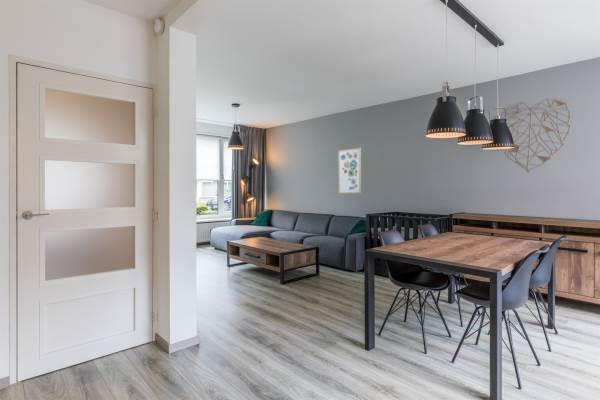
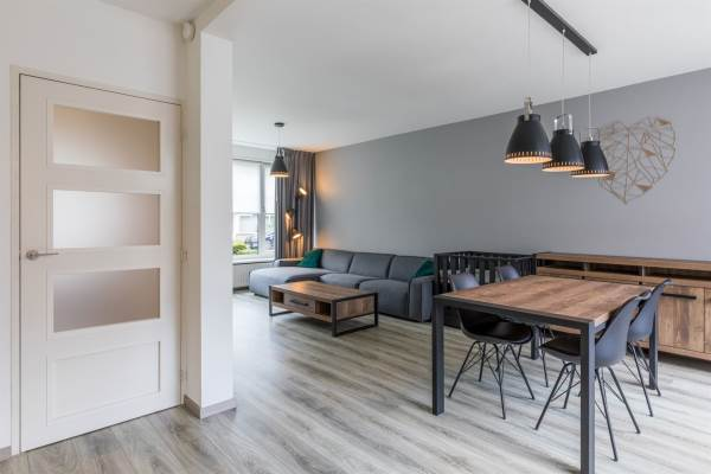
- wall art [337,147,362,195]
